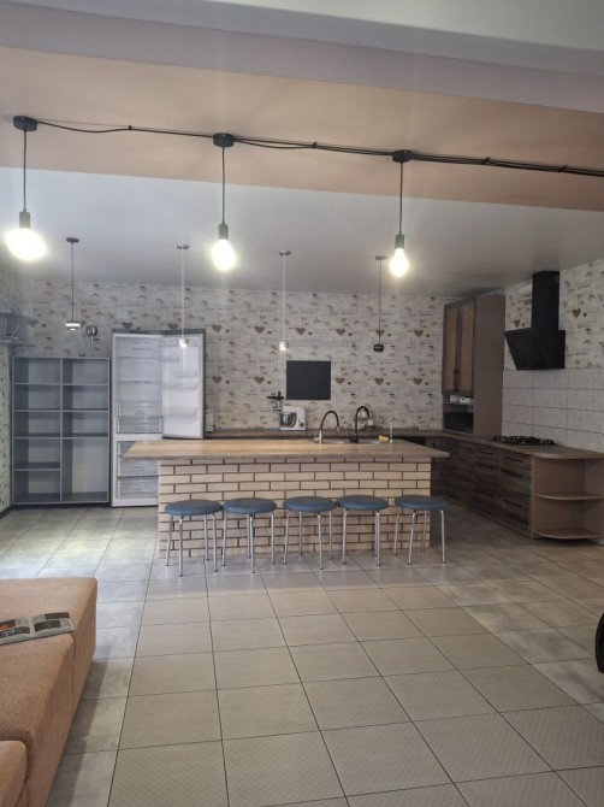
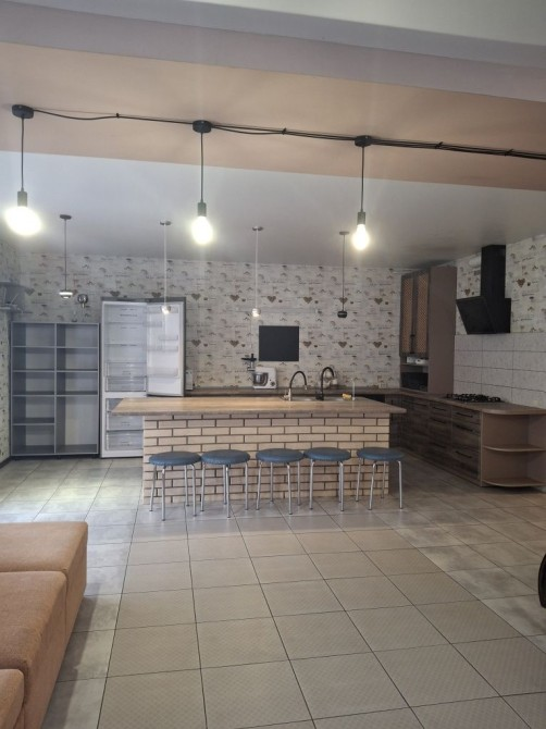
- magazine [0,611,76,646]
